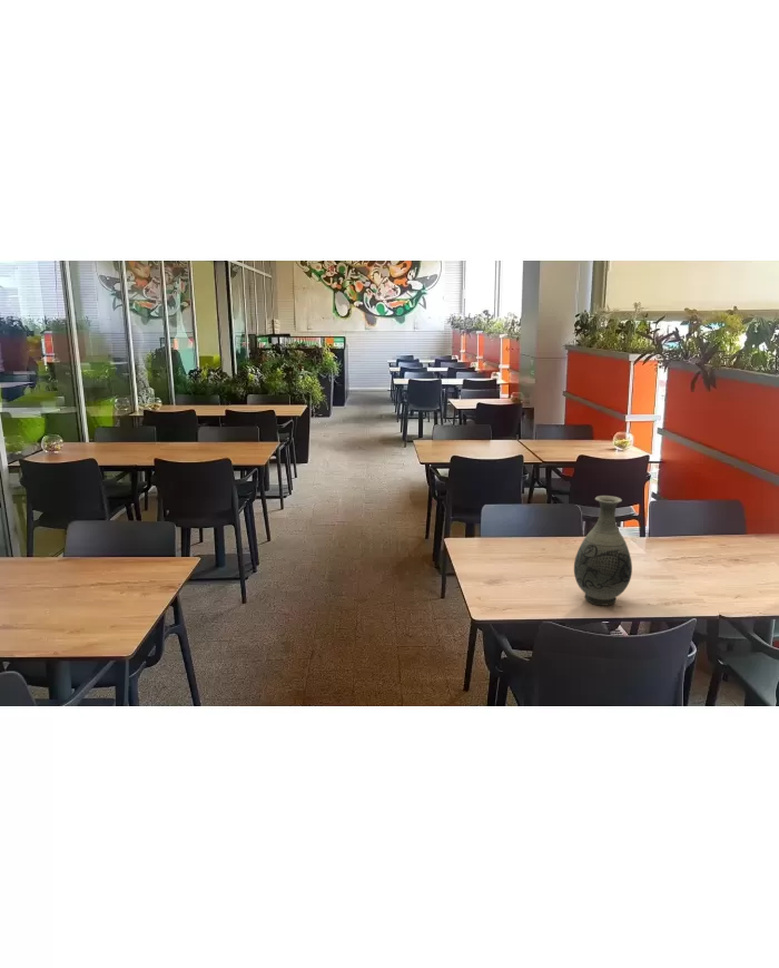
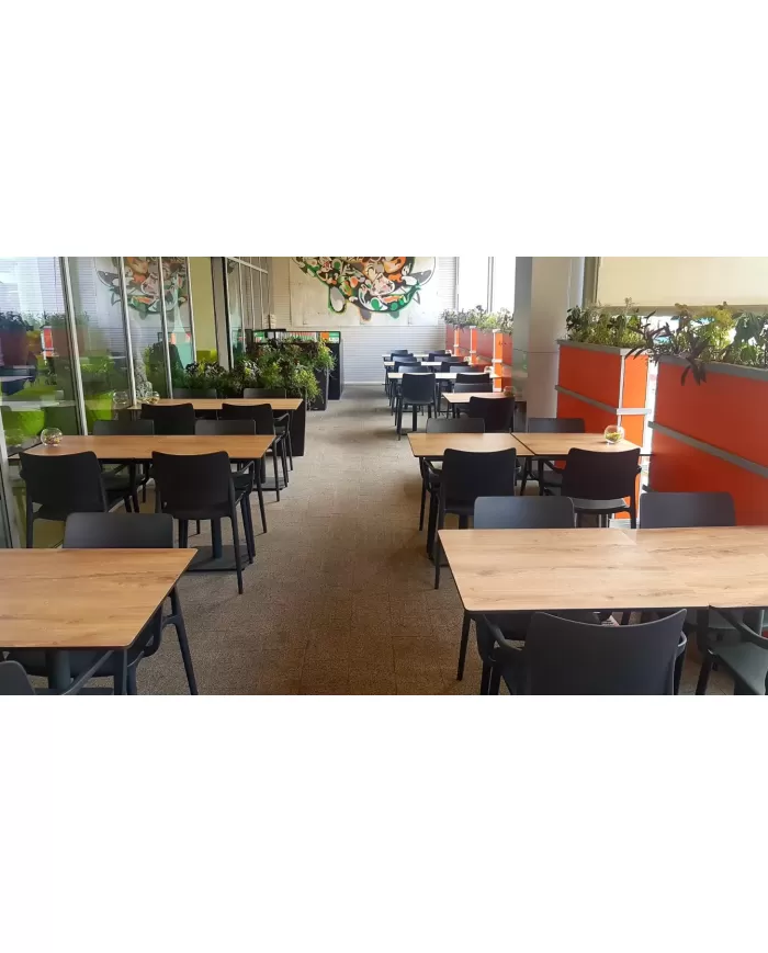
- vase [573,495,633,607]
